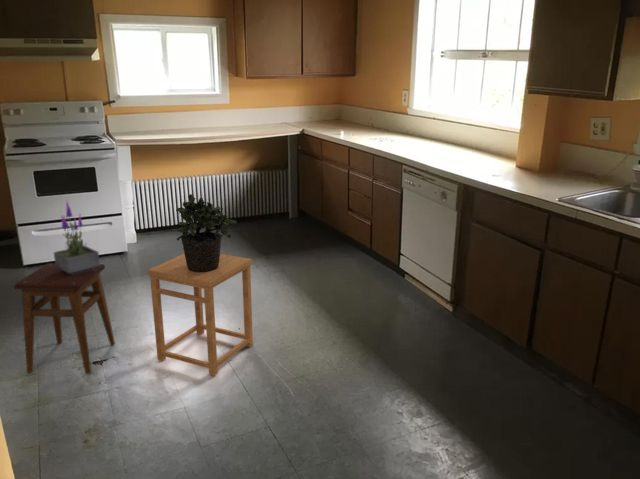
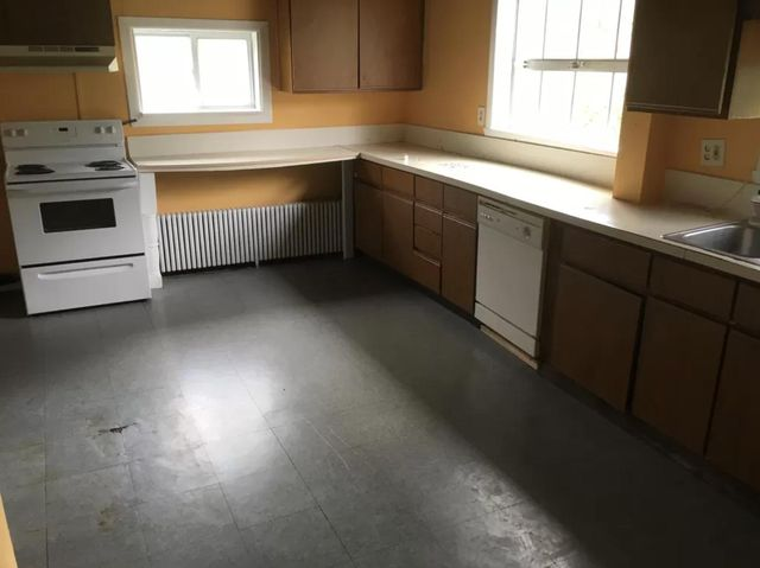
- stool [13,262,116,375]
- side table [147,253,254,377]
- potted plant [53,200,101,275]
- potted plant [175,193,238,273]
